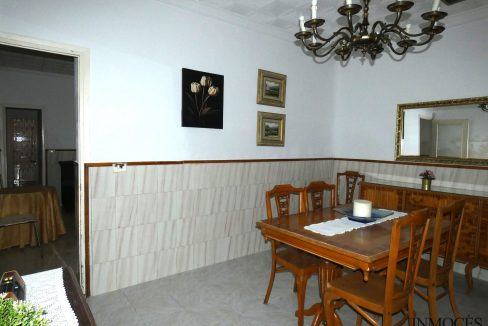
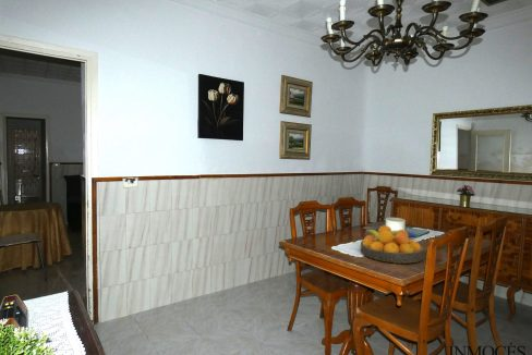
+ fruit bowl [360,224,425,265]
